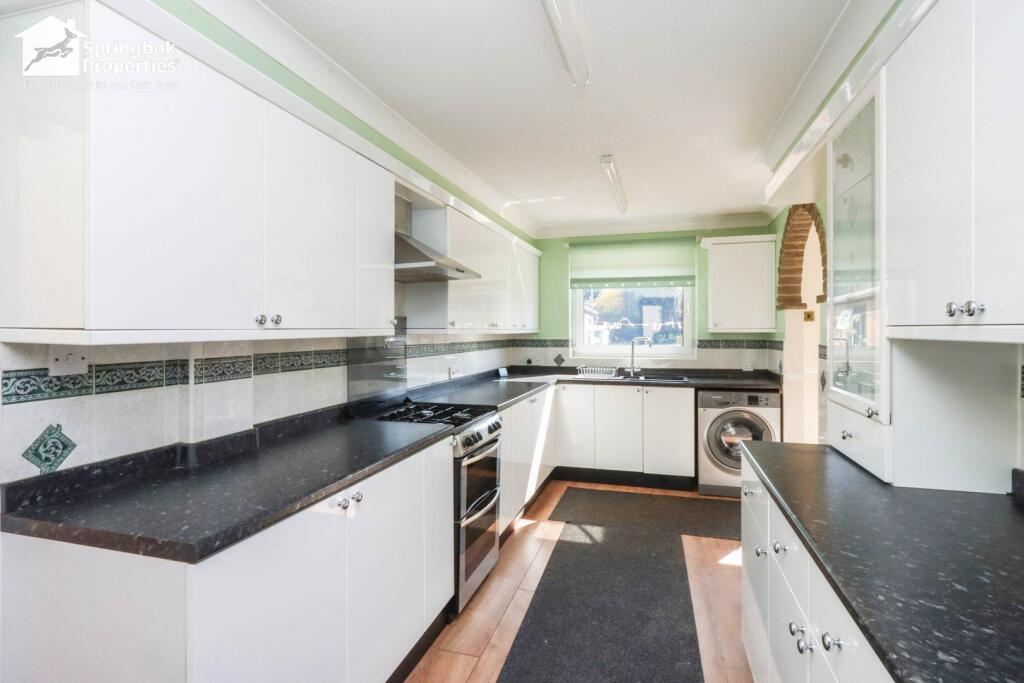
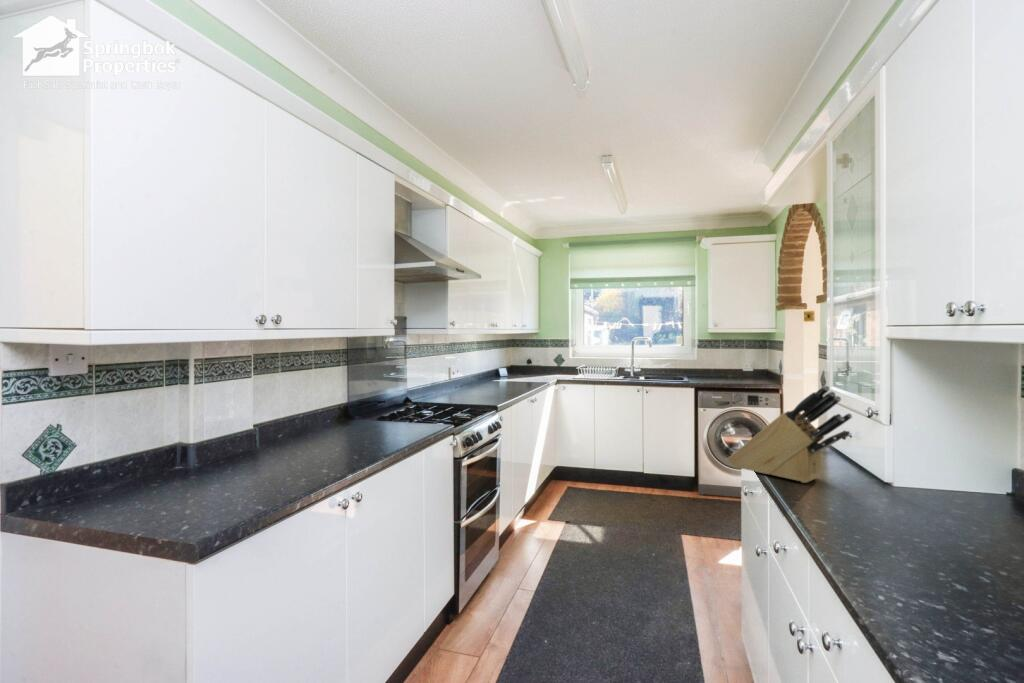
+ knife block [727,384,854,484]
